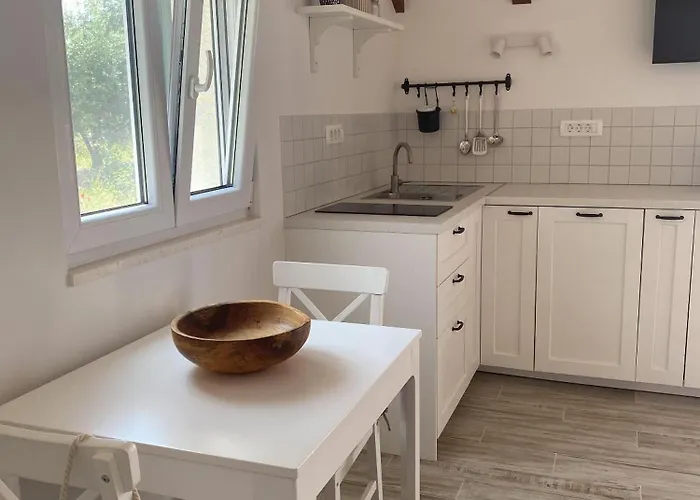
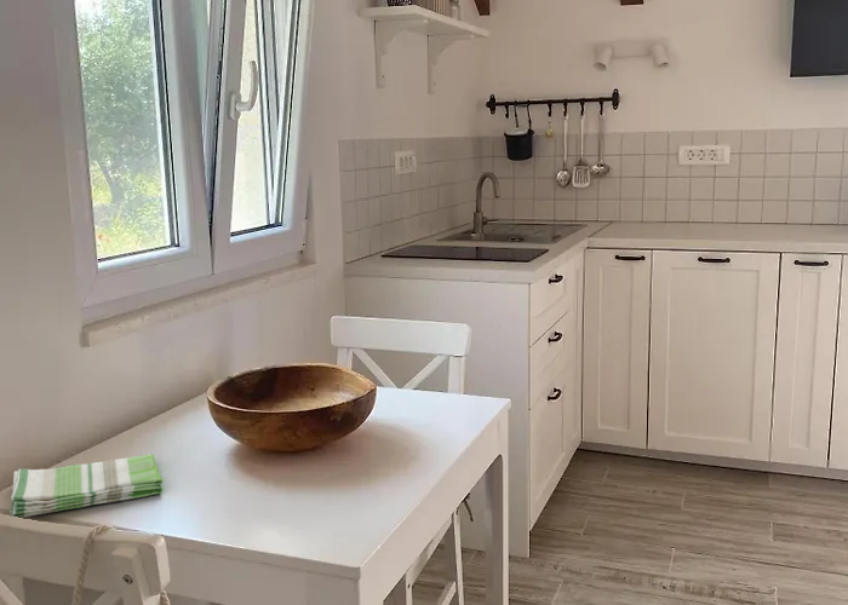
+ dish towel [8,453,164,519]
